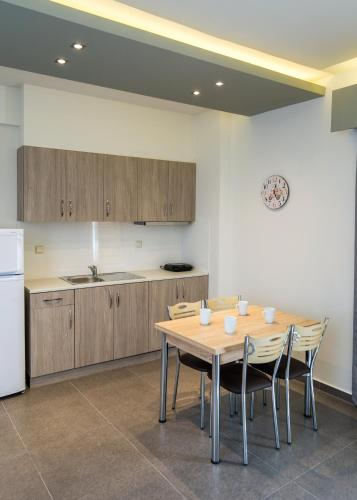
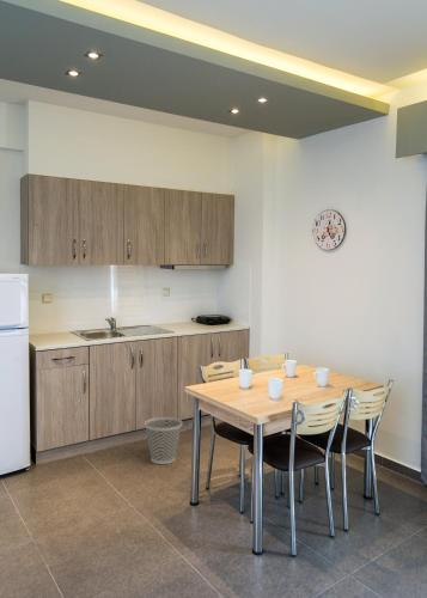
+ wastebasket [144,416,183,465]
